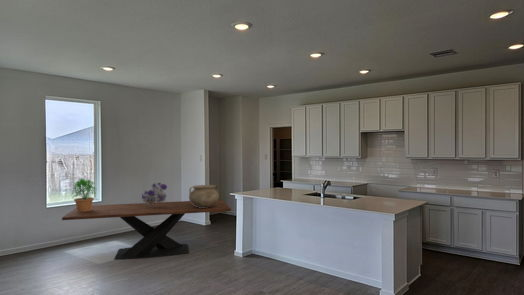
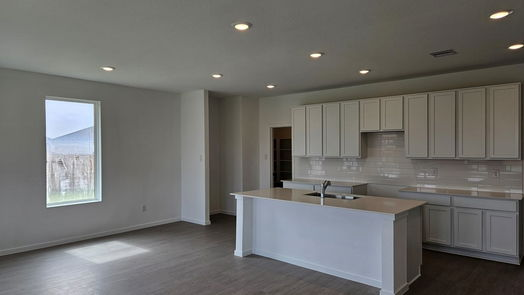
- bouquet [141,182,168,205]
- potted plant [71,177,98,212]
- ceramic pot [188,184,220,208]
- dining table [61,199,232,261]
